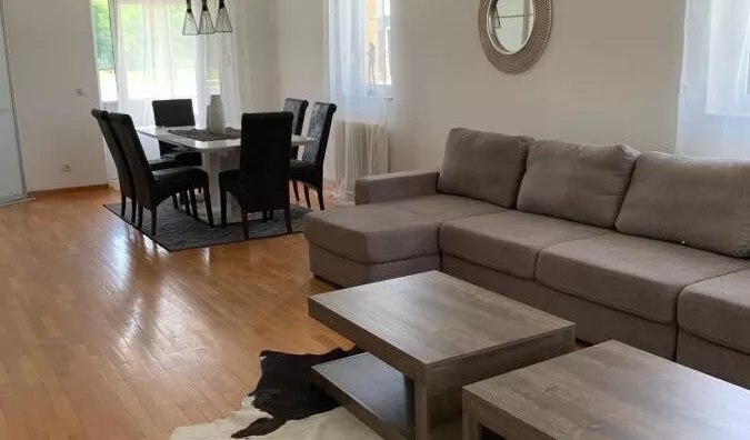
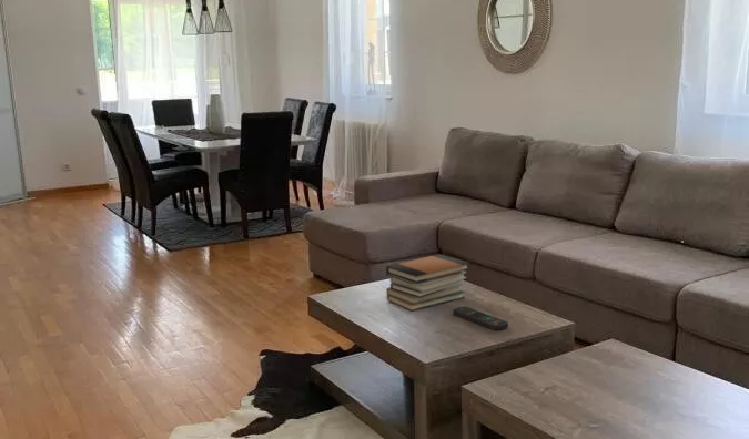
+ remote control [453,306,509,331]
+ book stack [385,253,470,312]
